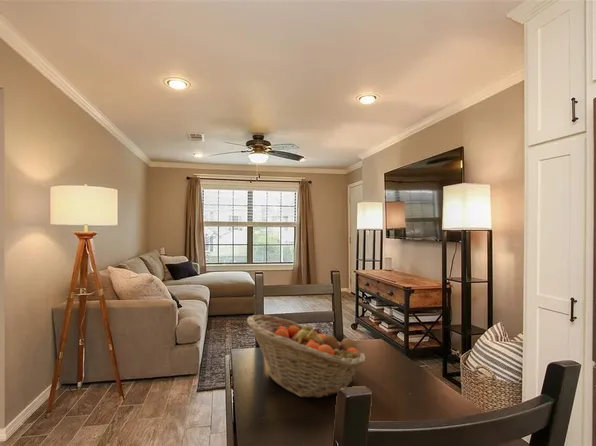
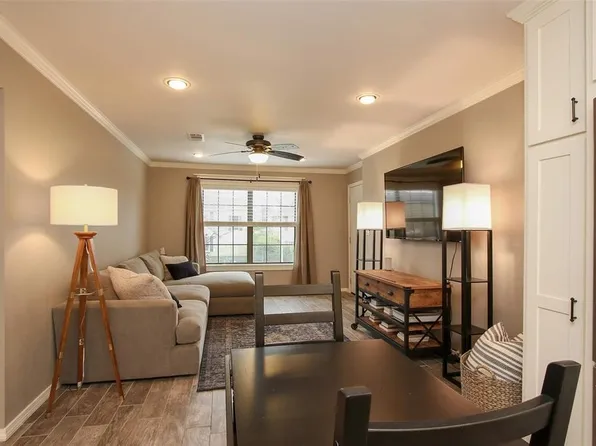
- fruit basket [246,314,367,399]
